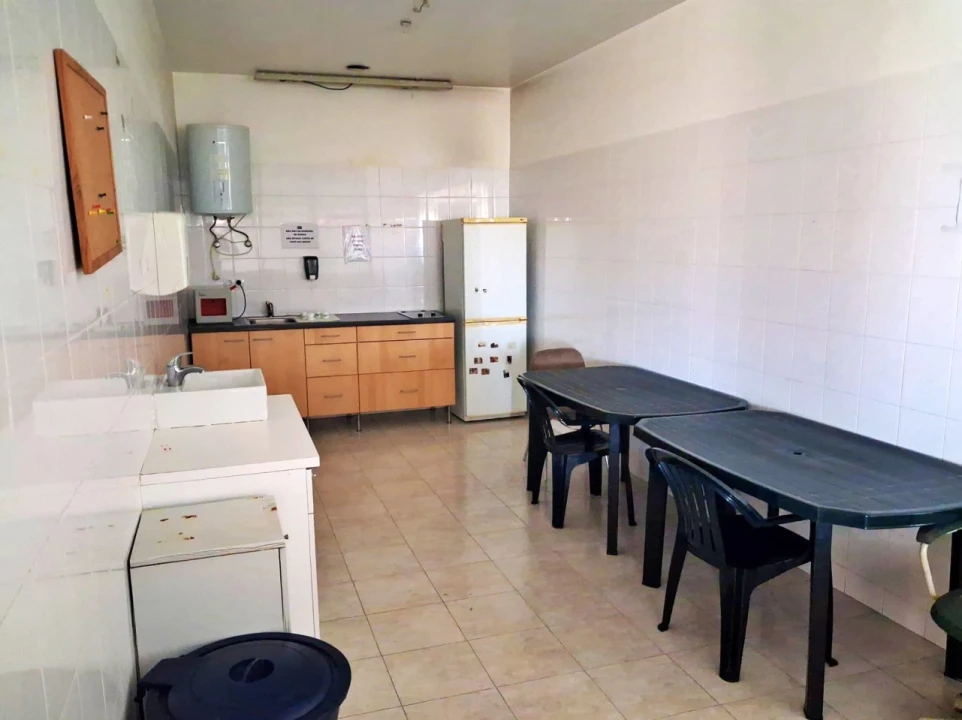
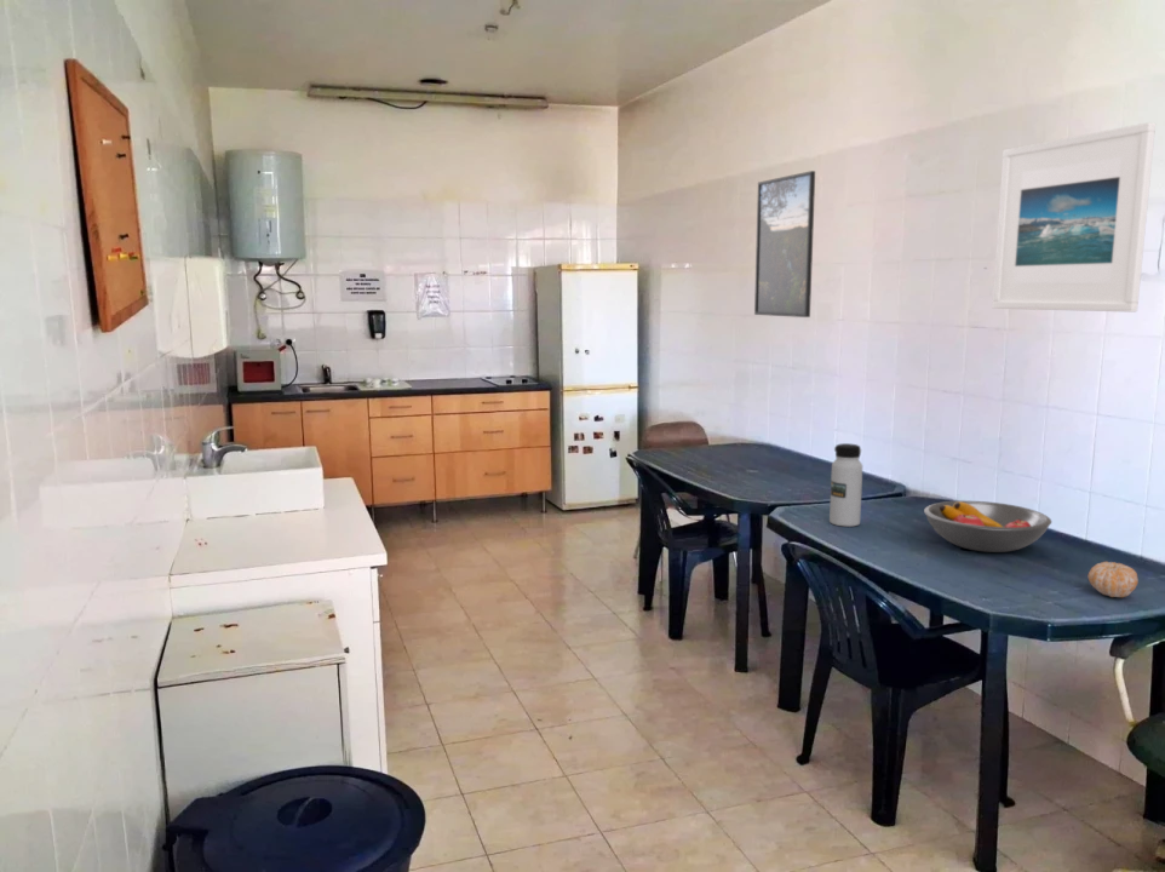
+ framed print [753,170,816,319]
+ fruit bowl [923,500,1052,553]
+ water bottle [828,442,863,528]
+ fruit [1087,561,1140,598]
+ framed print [991,121,1157,312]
